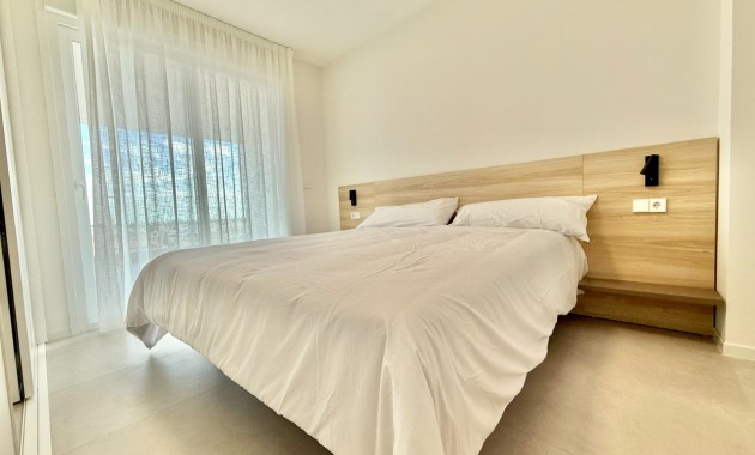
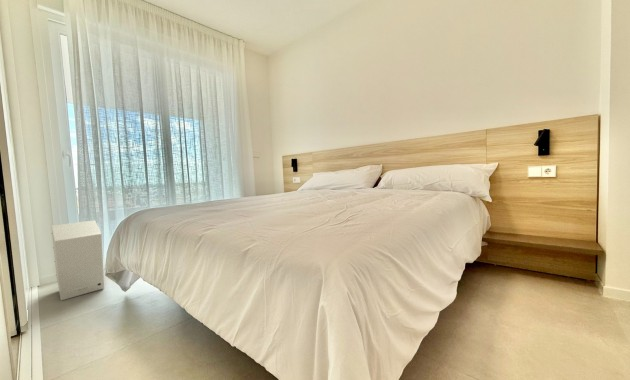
+ air purifier [50,219,105,301]
